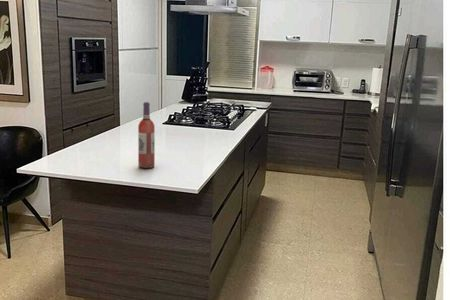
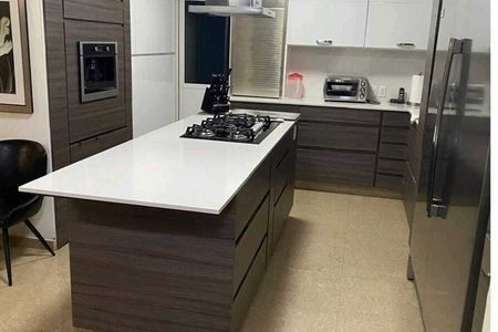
- wine bottle [137,101,156,169]
